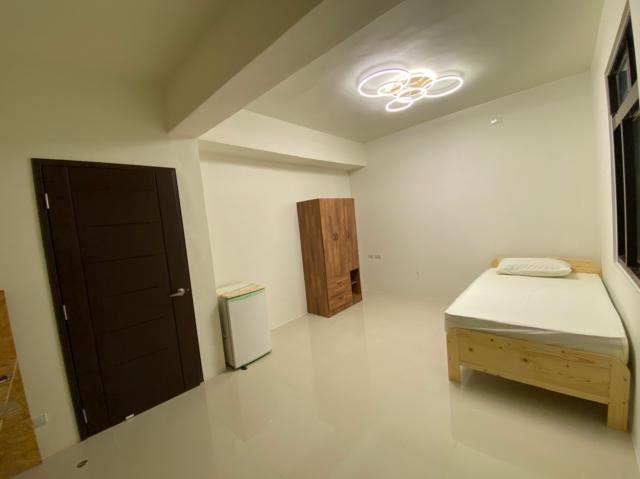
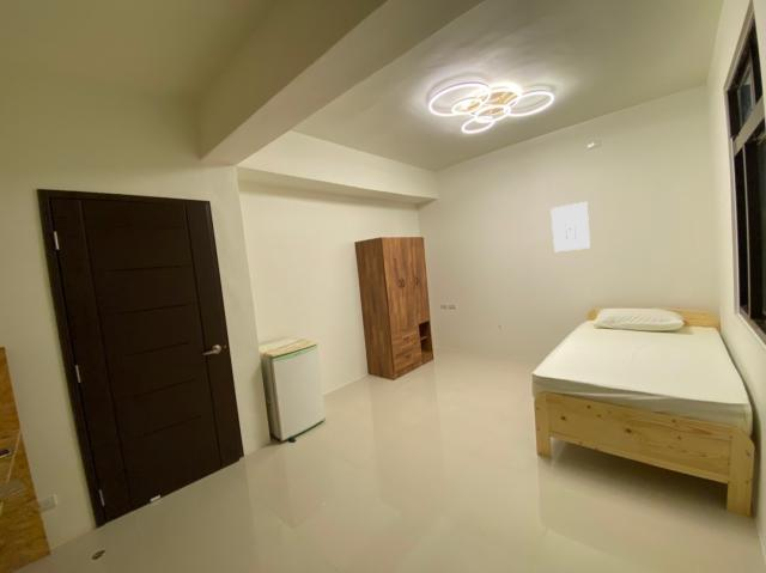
+ wall art [549,201,591,252]
